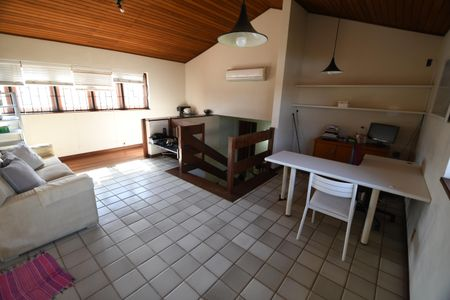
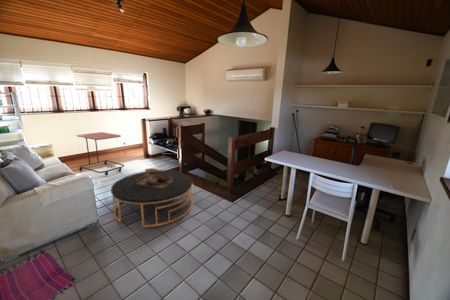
+ coffee table [110,167,194,228]
+ side table [75,131,125,177]
